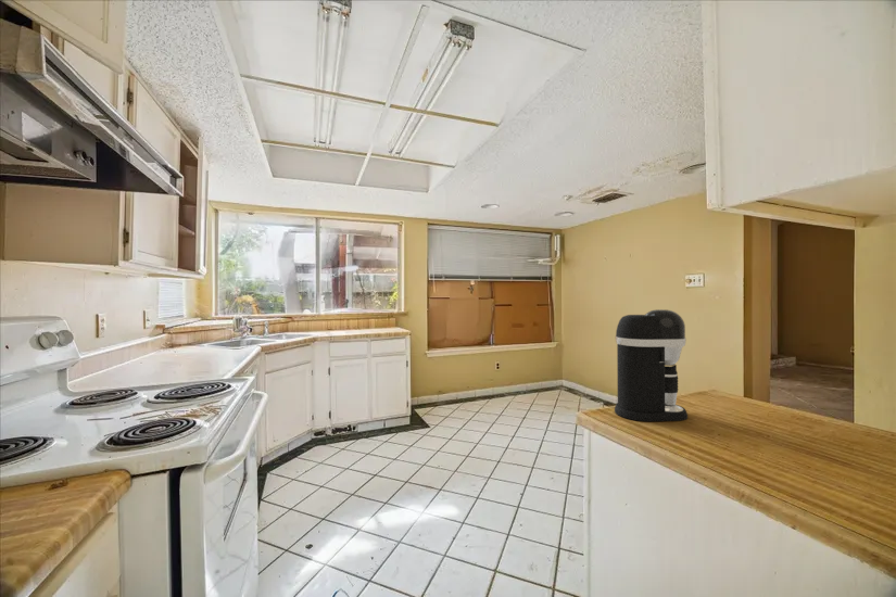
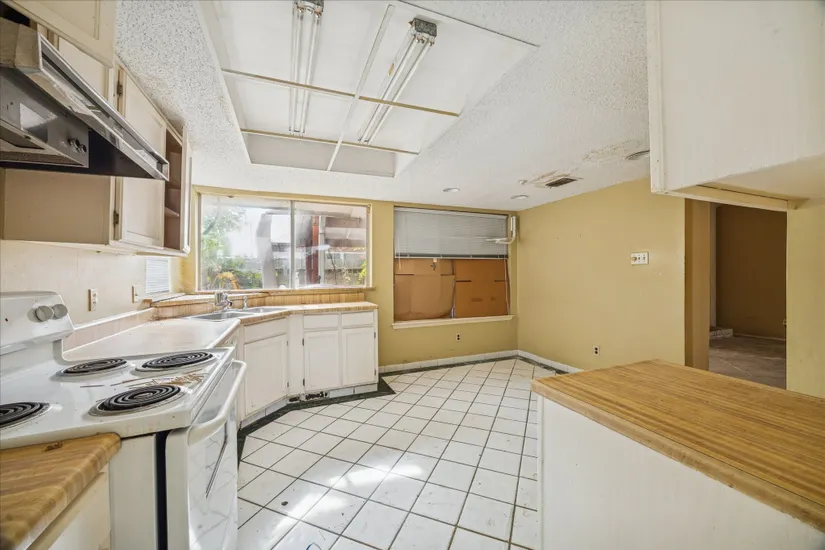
- coffee maker [614,308,689,422]
